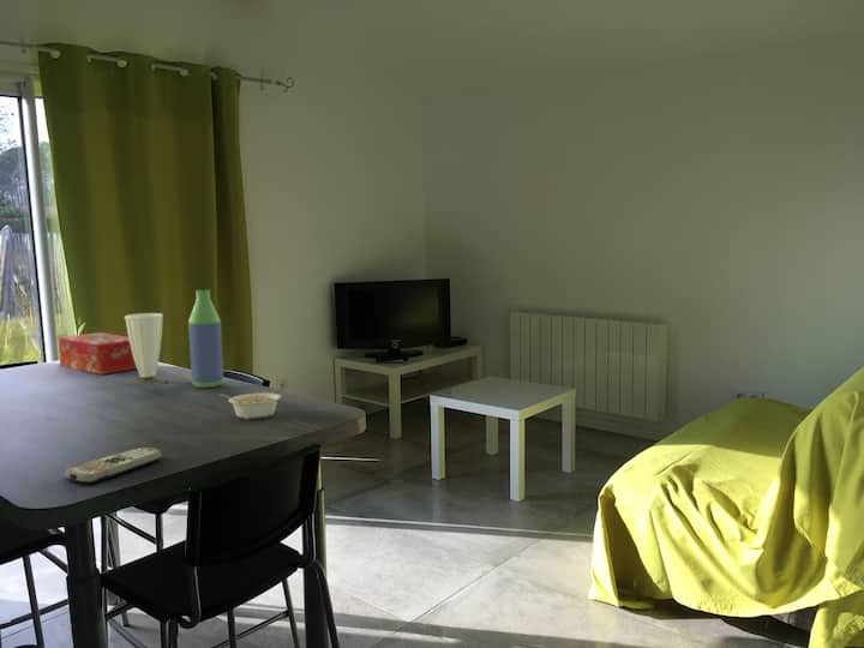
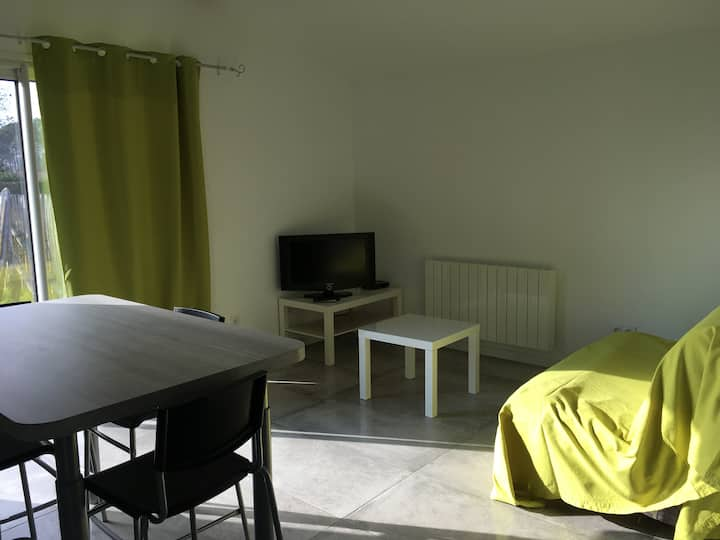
- legume [218,391,282,421]
- tissue box [56,331,138,376]
- bottle [187,289,224,389]
- cup [124,312,168,386]
- remote control [64,446,162,485]
